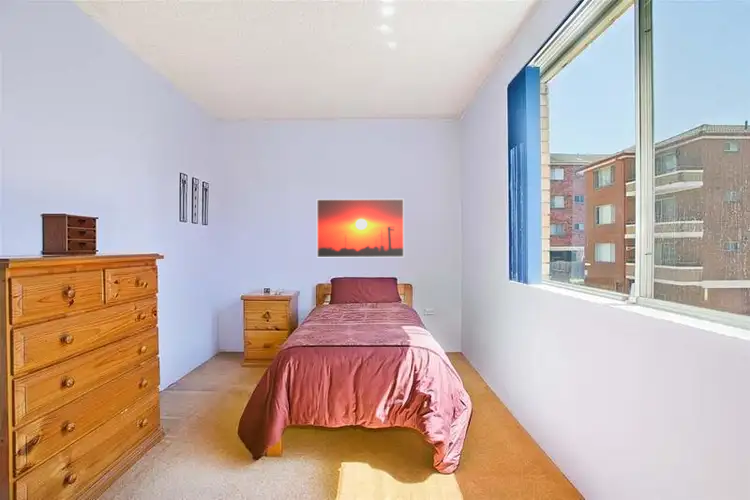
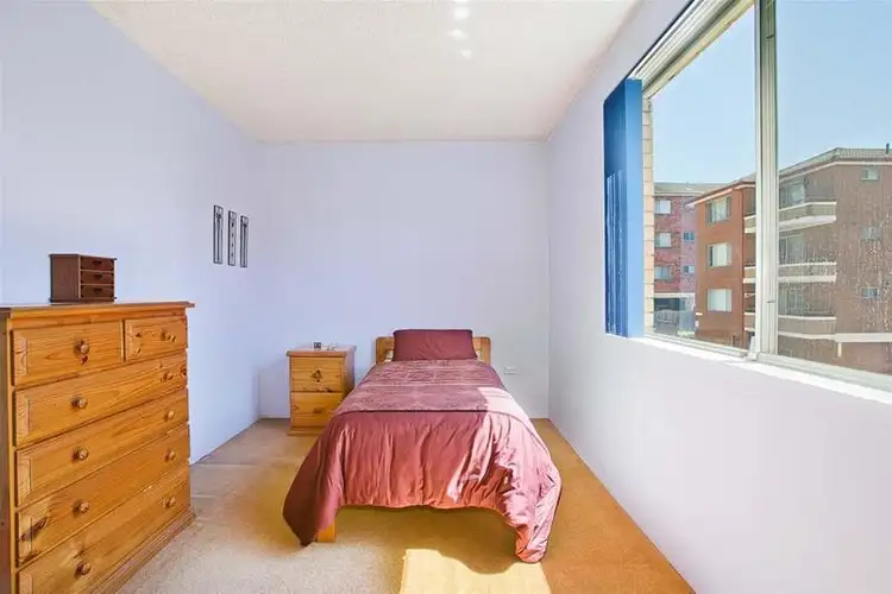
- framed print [316,198,405,258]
